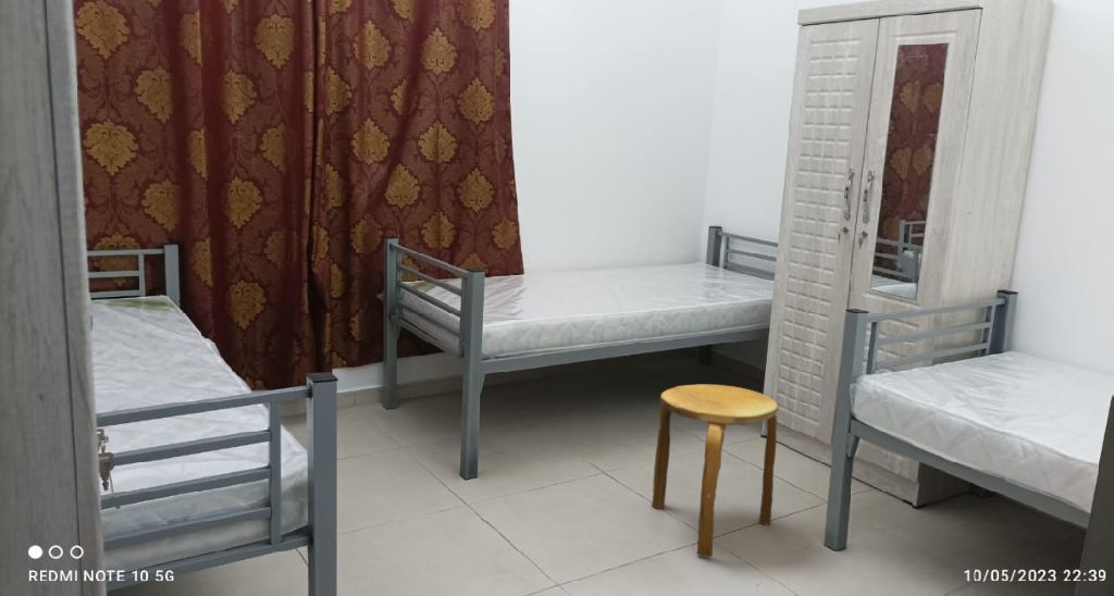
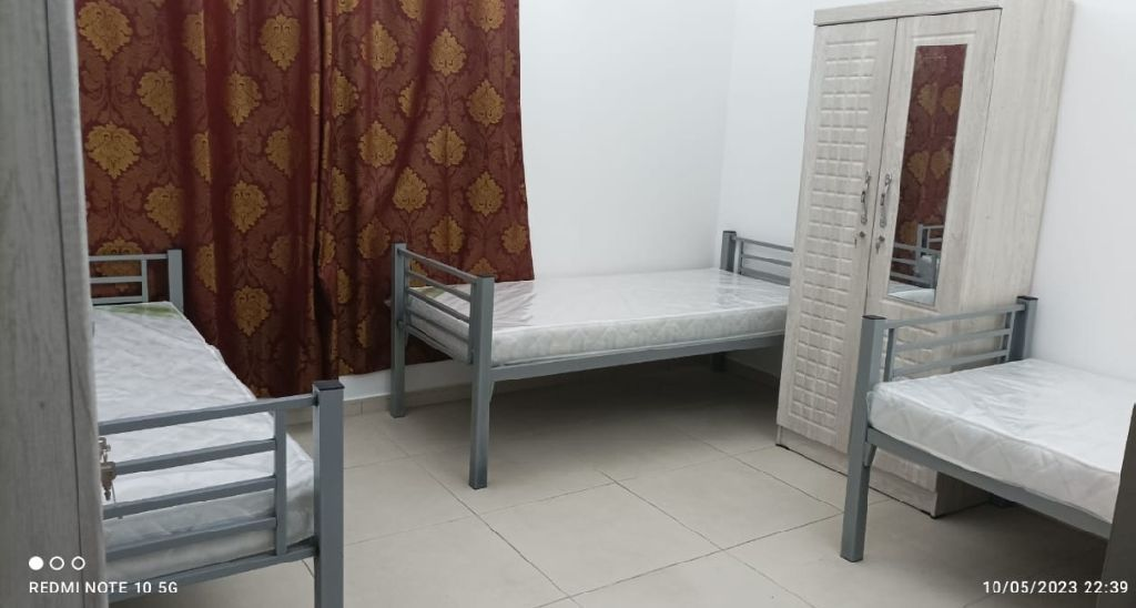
- stool [651,383,779,558]
